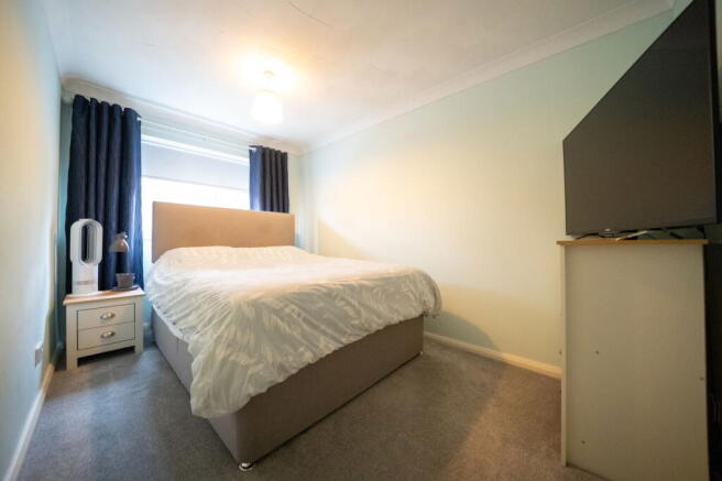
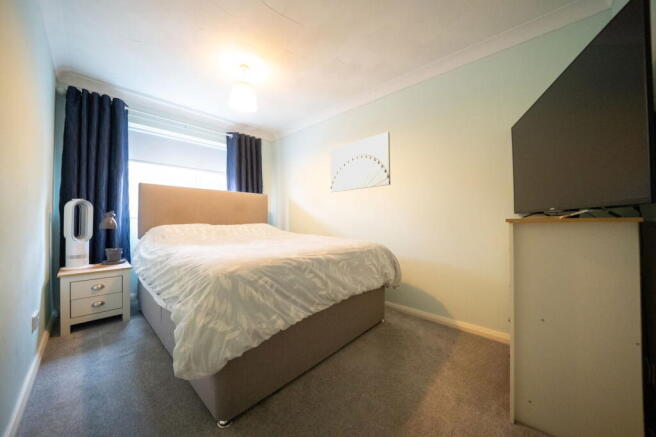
+ wall art [329,131,391,193]
